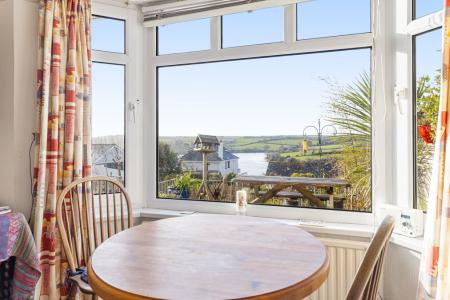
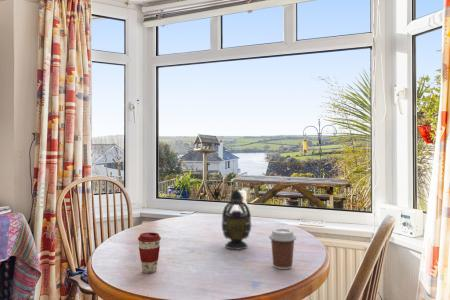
+ coffee cup [137,231,162,274]
+ coffee cup [268,228,297,270]
+ teapot [221,188,252,250]
